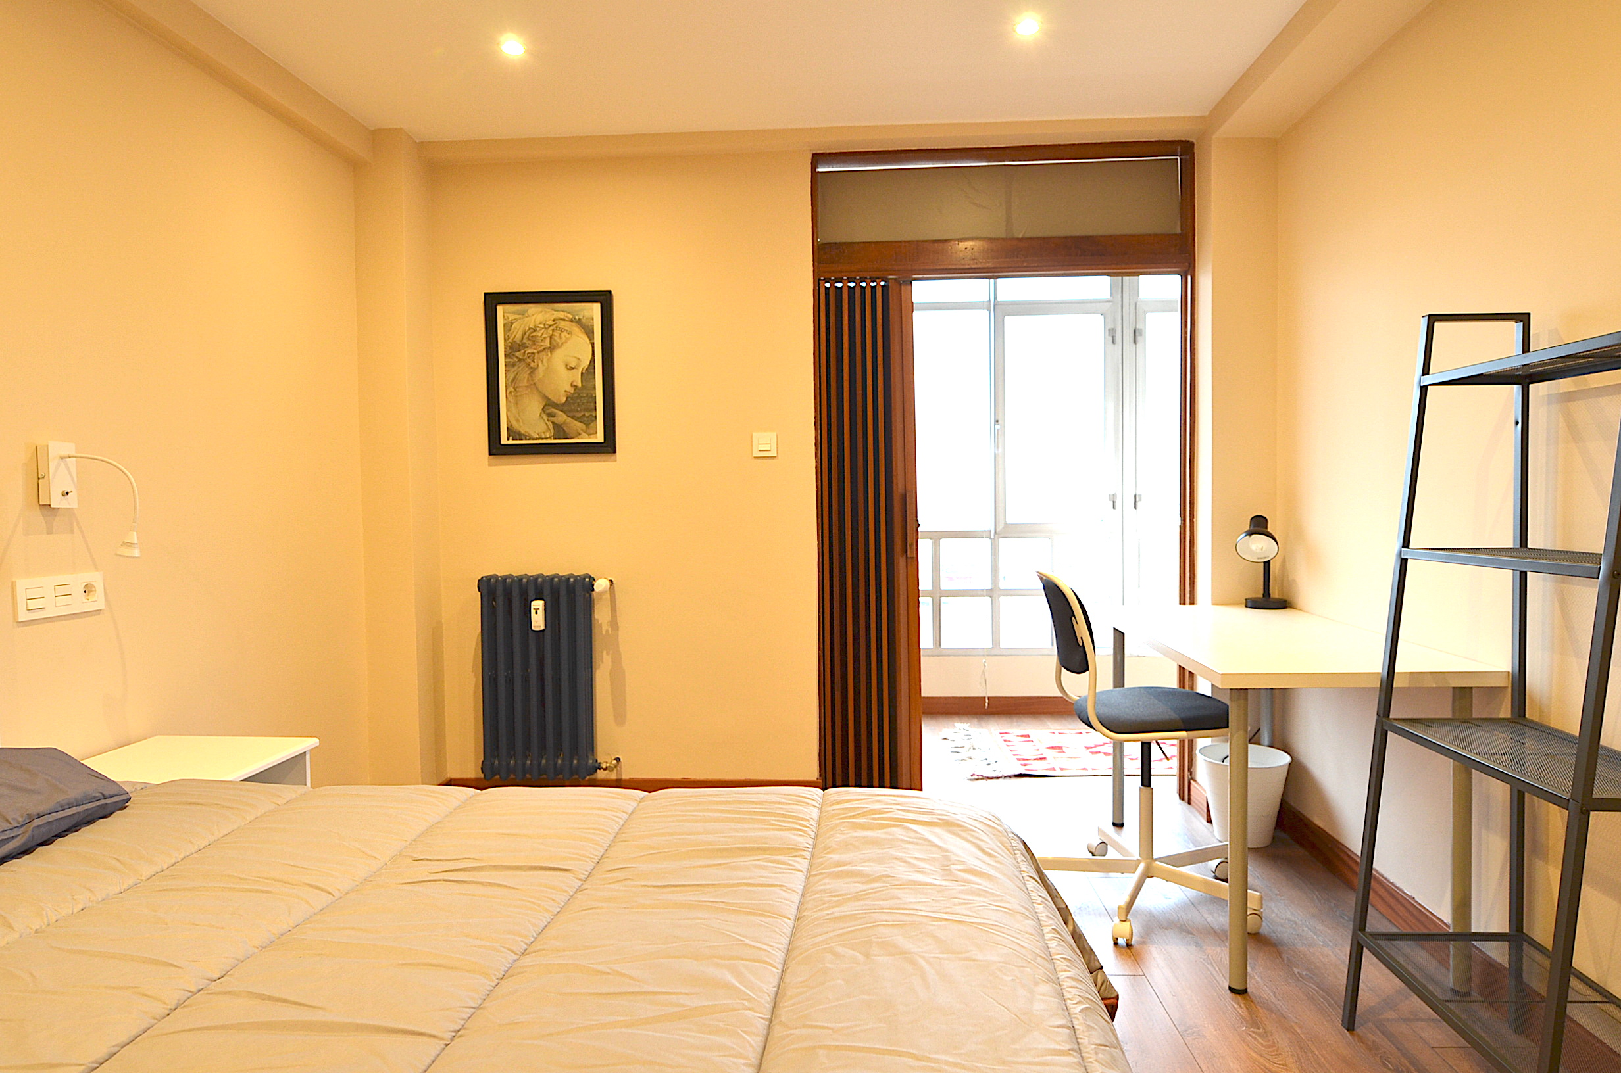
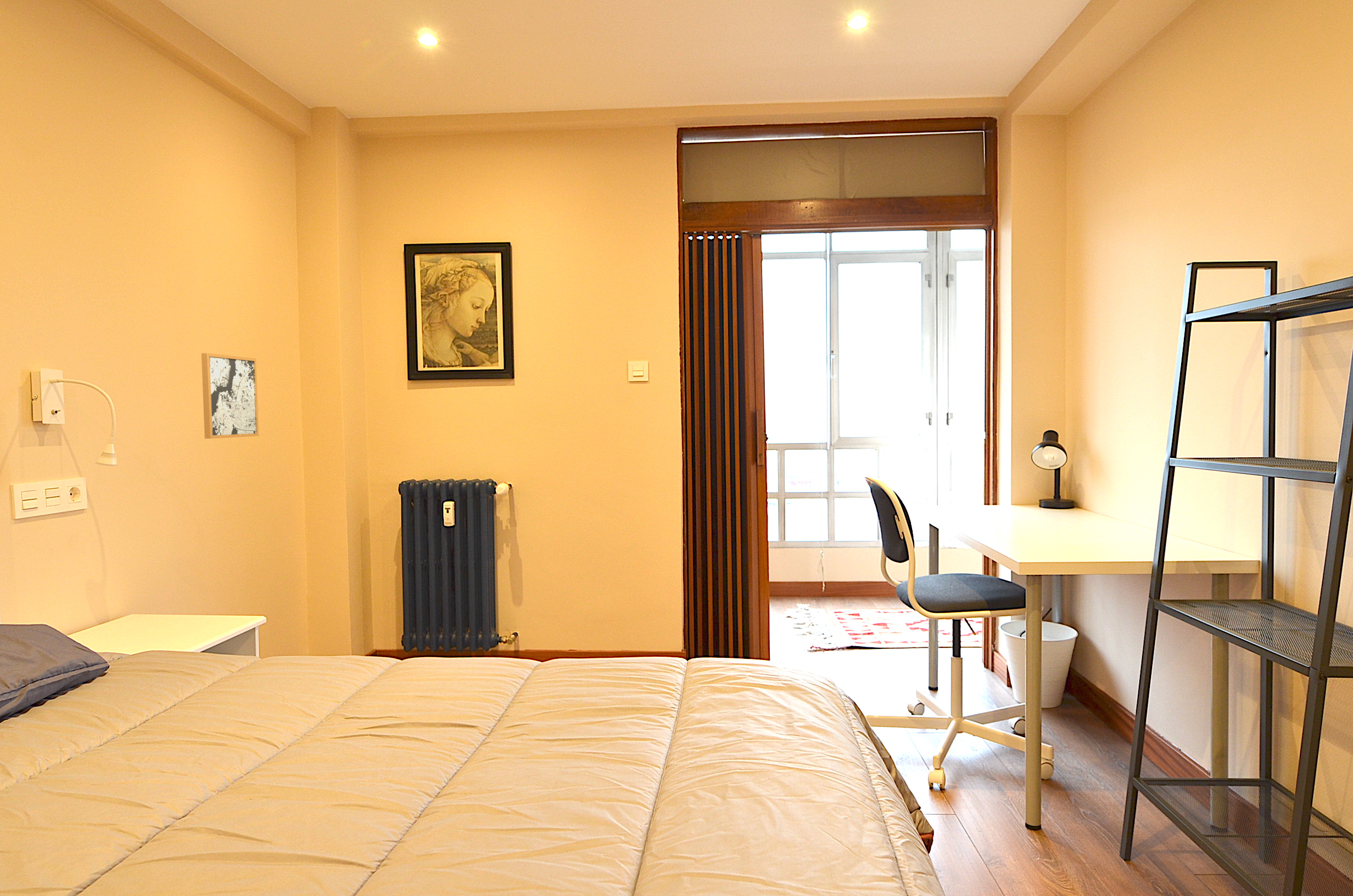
+ wall art [201,352,259,439]
